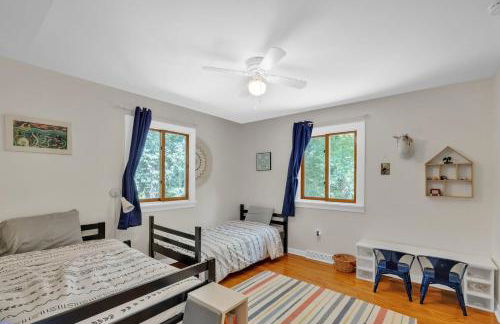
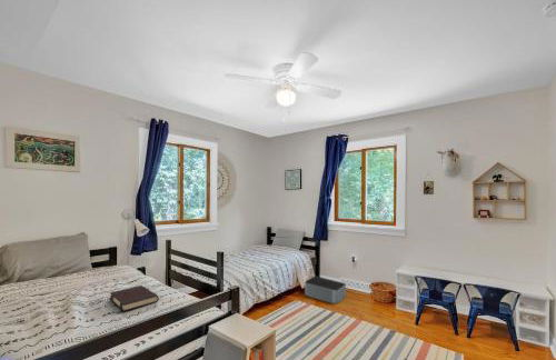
+ book [108,284,160,312]
+ storage bin [304,276,347,304]
